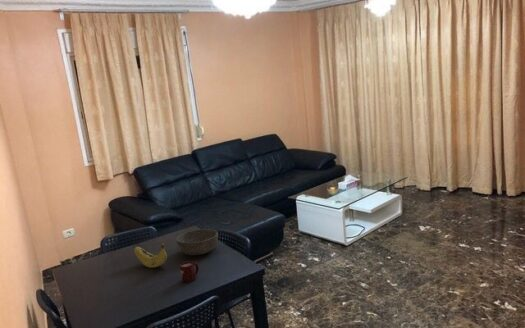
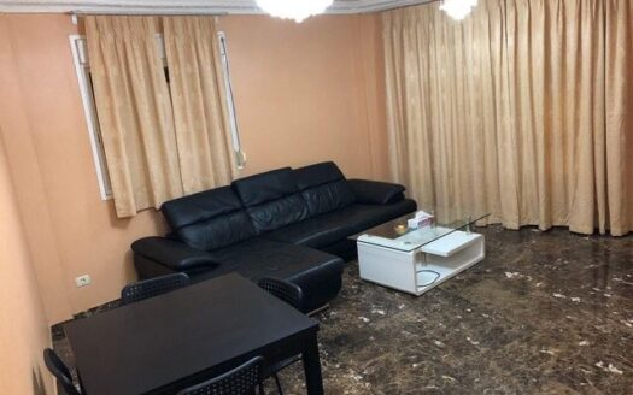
- cup [179,260,200,284]
- banana [133,242,168,269]
- bowl [175,228,219,256]
